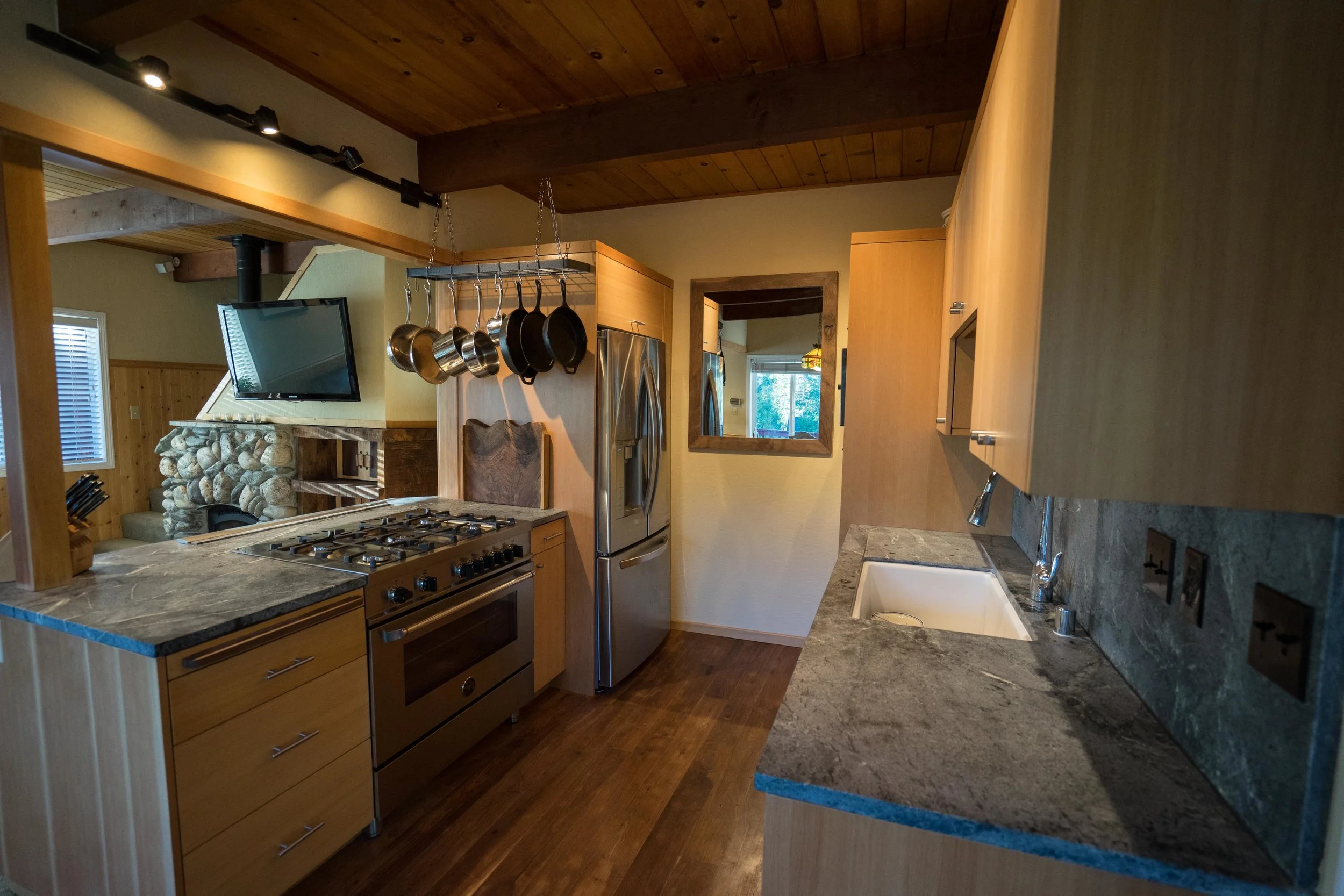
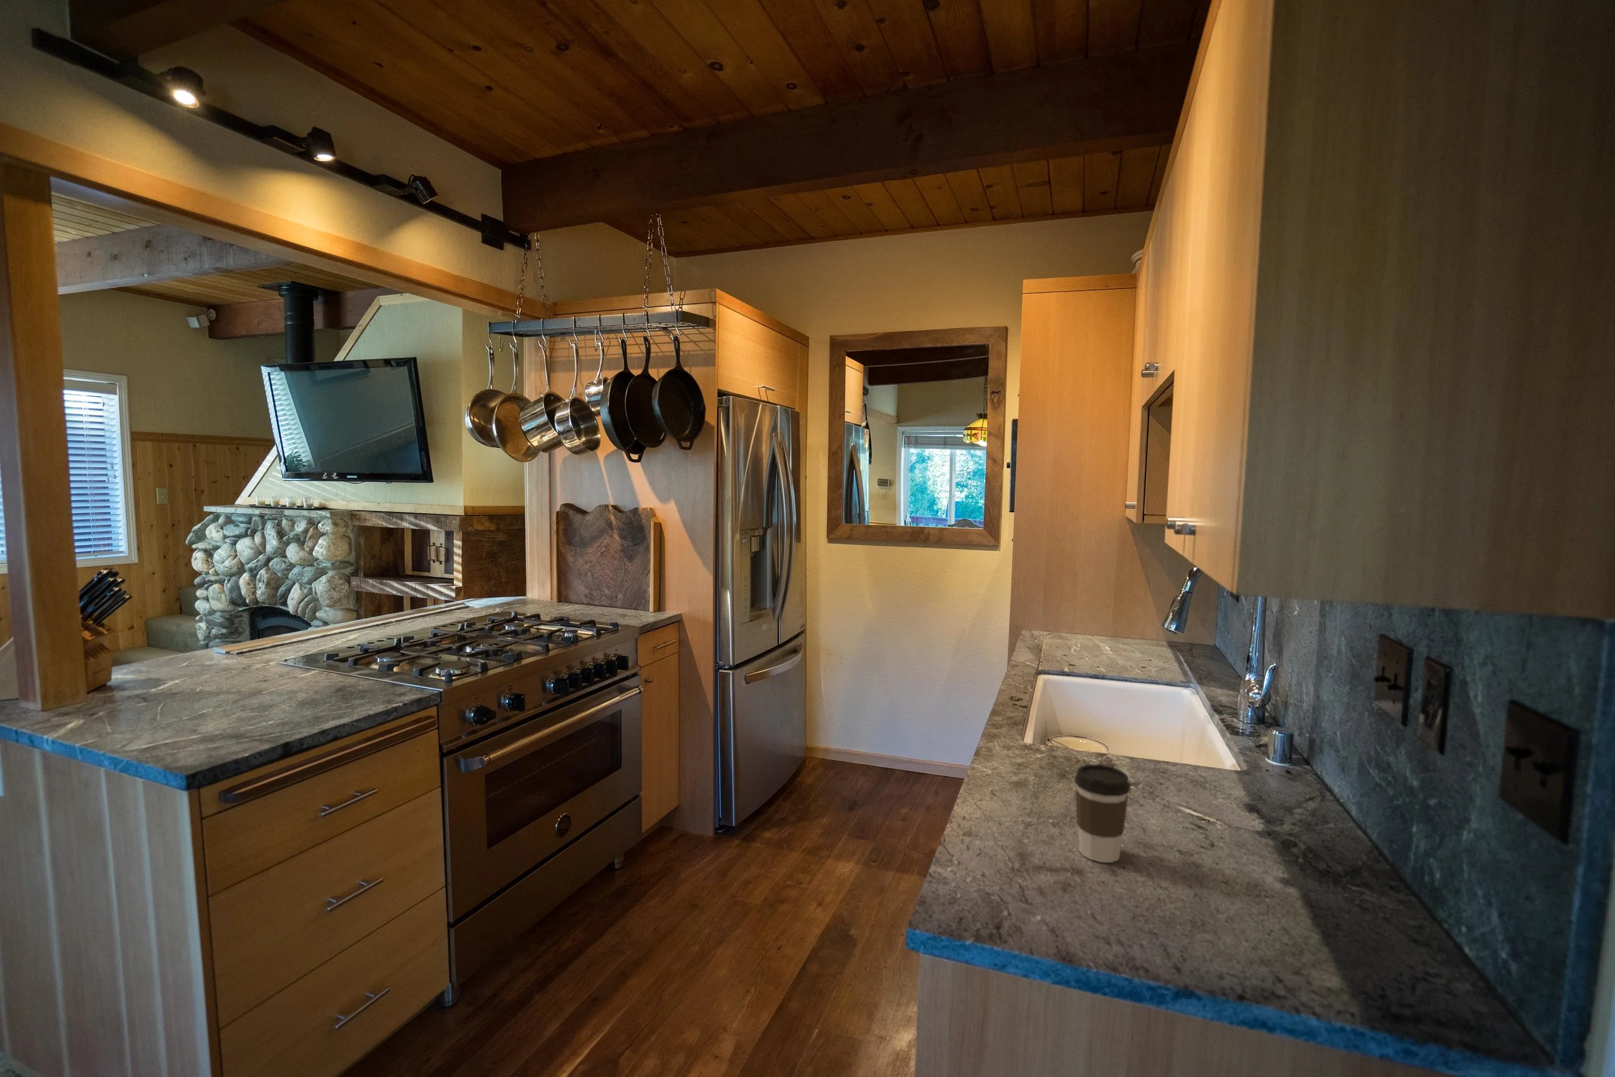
+ coffee cup [1073,763,1131,863]
